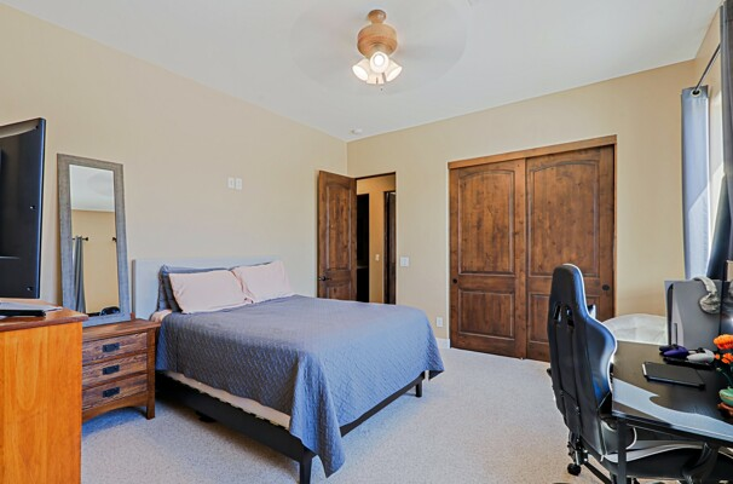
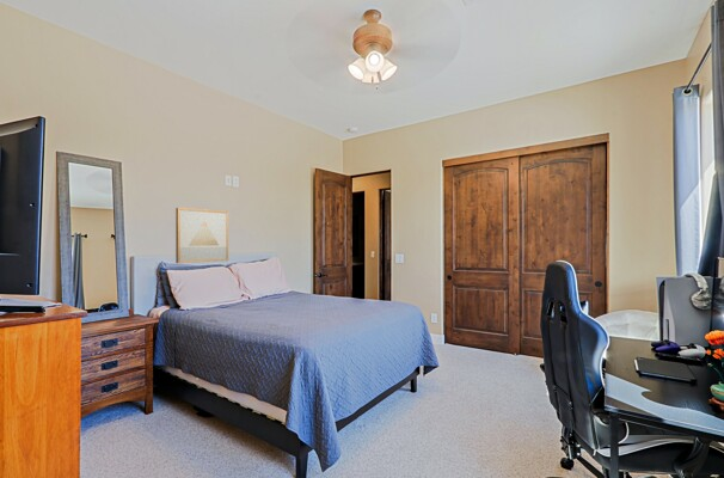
+ wall art [174,207,229,264]
